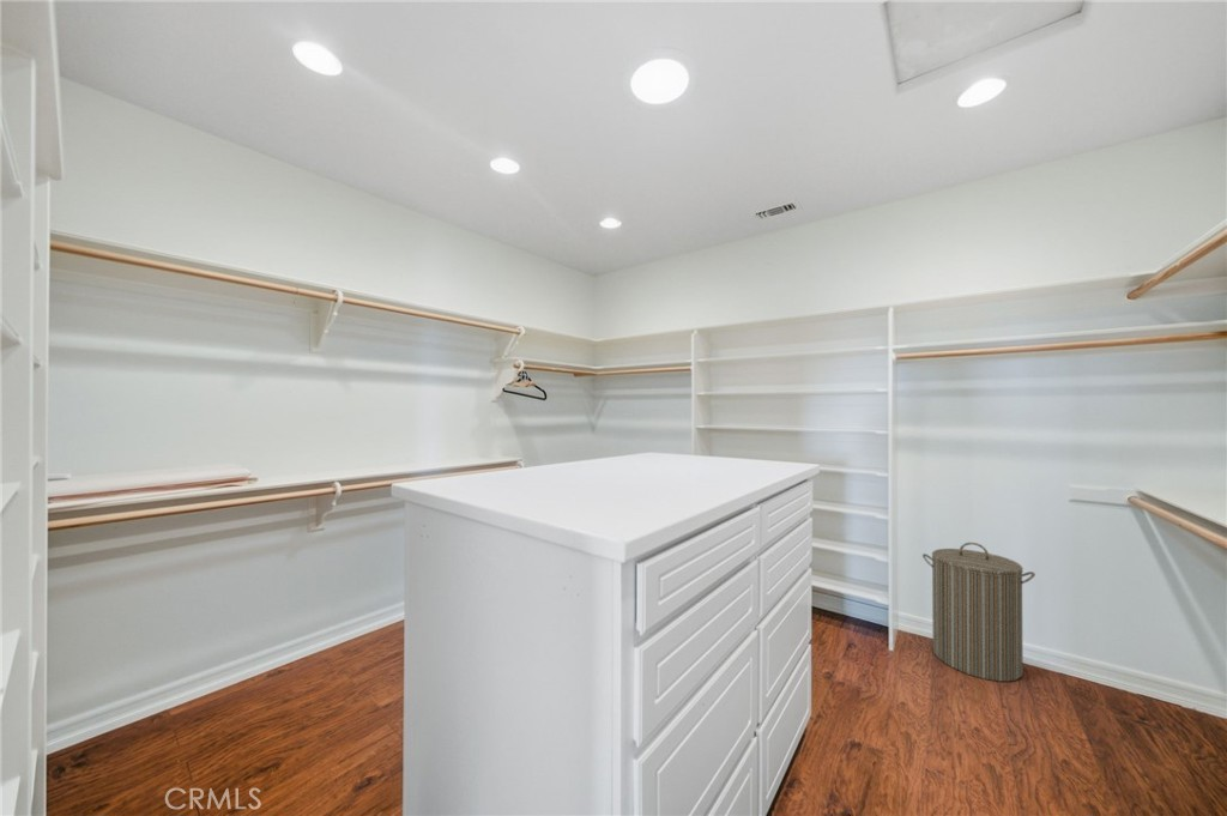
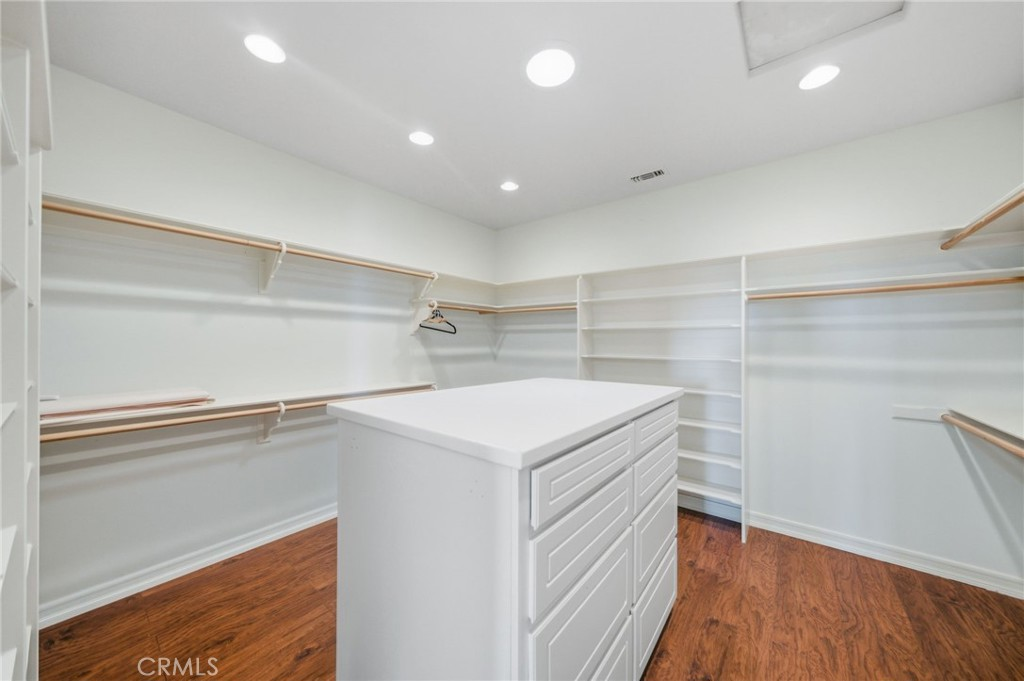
- laundry hamper [921,542,1036,683]
